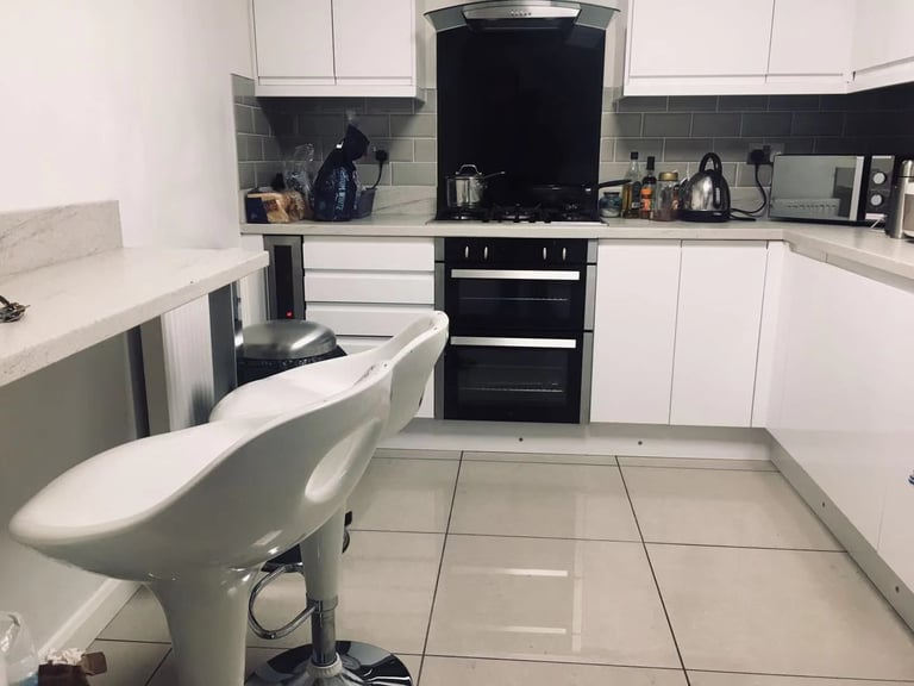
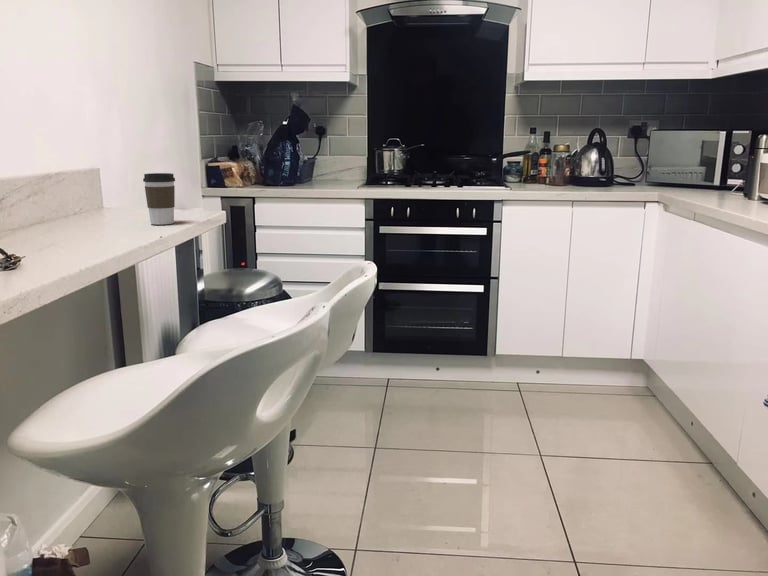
+ coffee cup [142,172,176,226]
